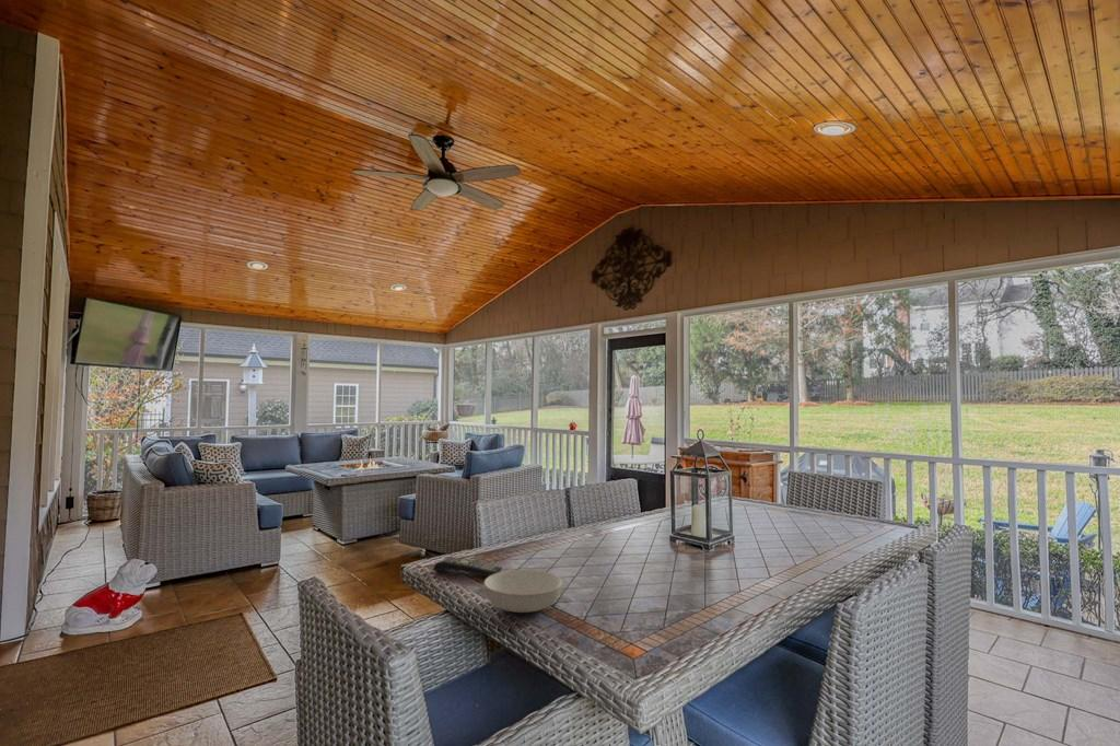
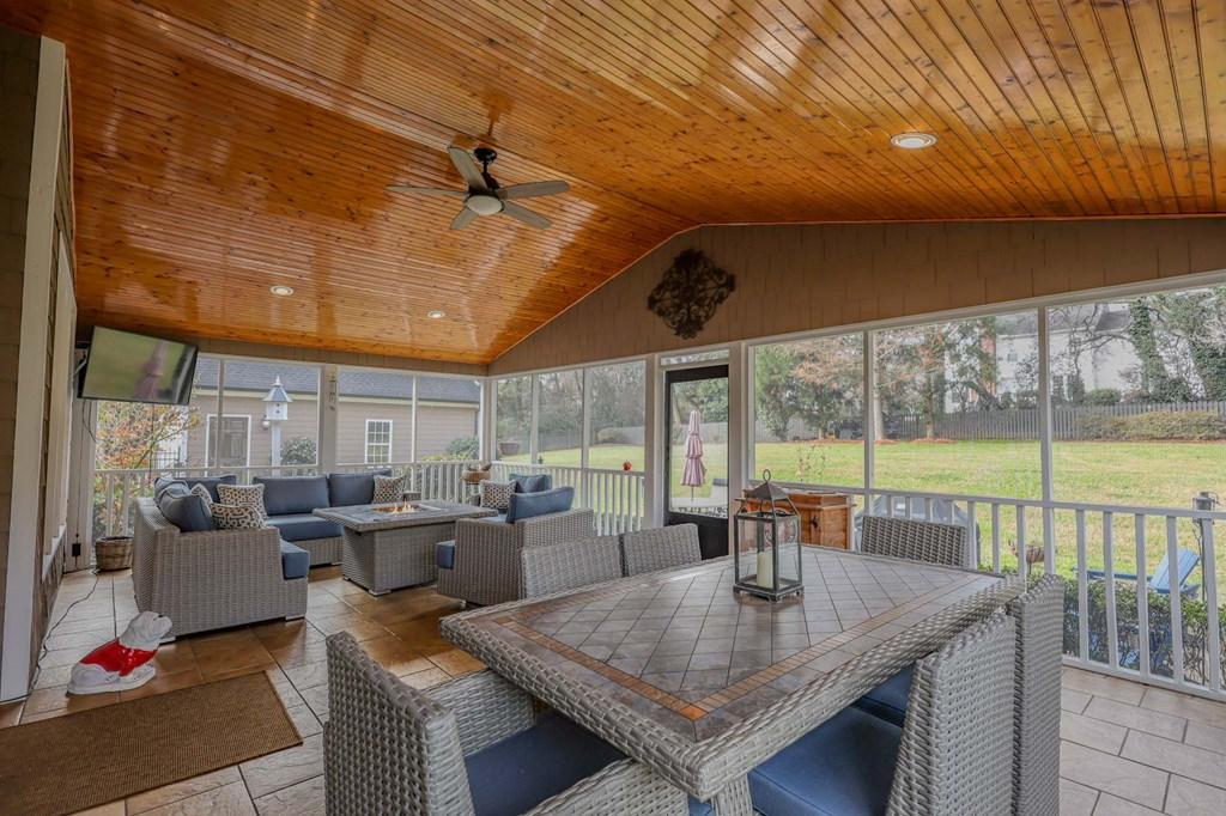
- serving bowl [483,569,563,614]
- remote control [432,556,503,578]
